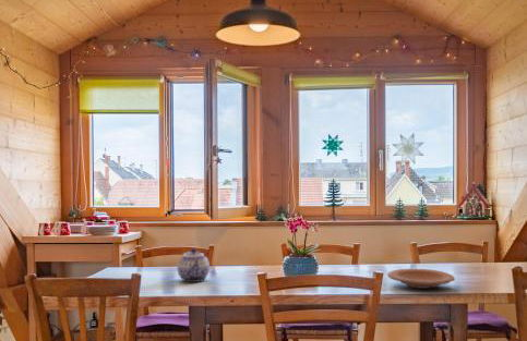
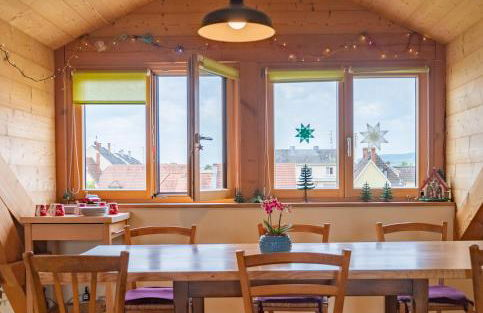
- plate [386,268,456,290]
- teapot [176,247,211,283]
